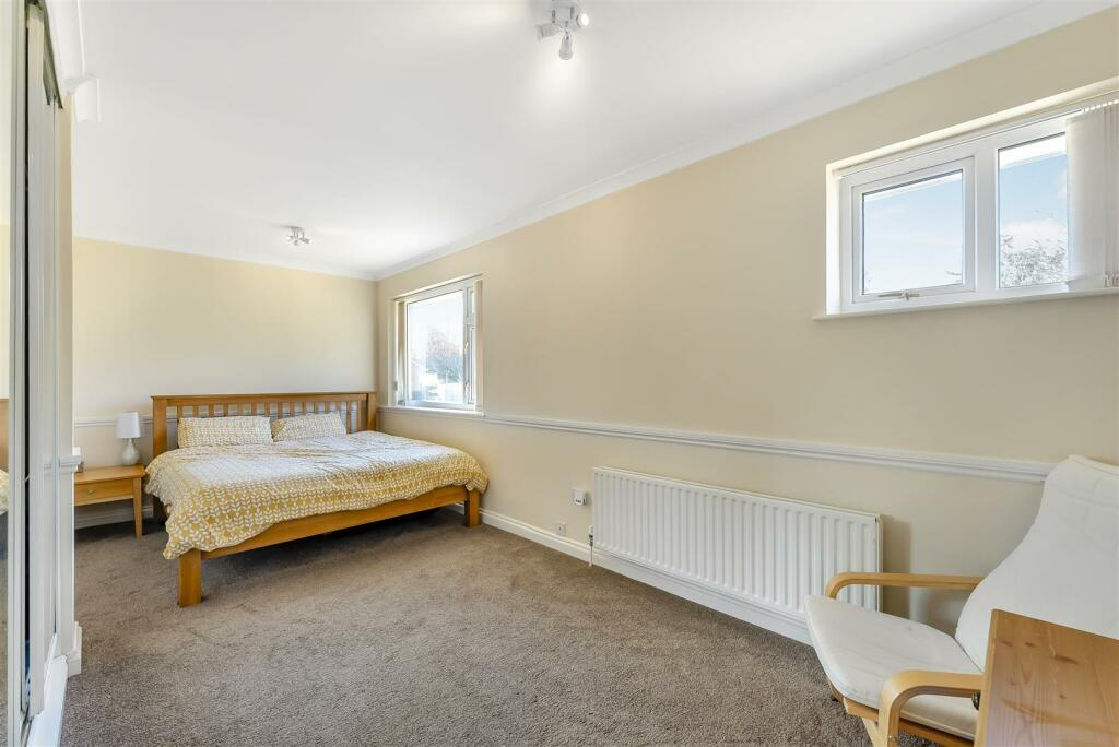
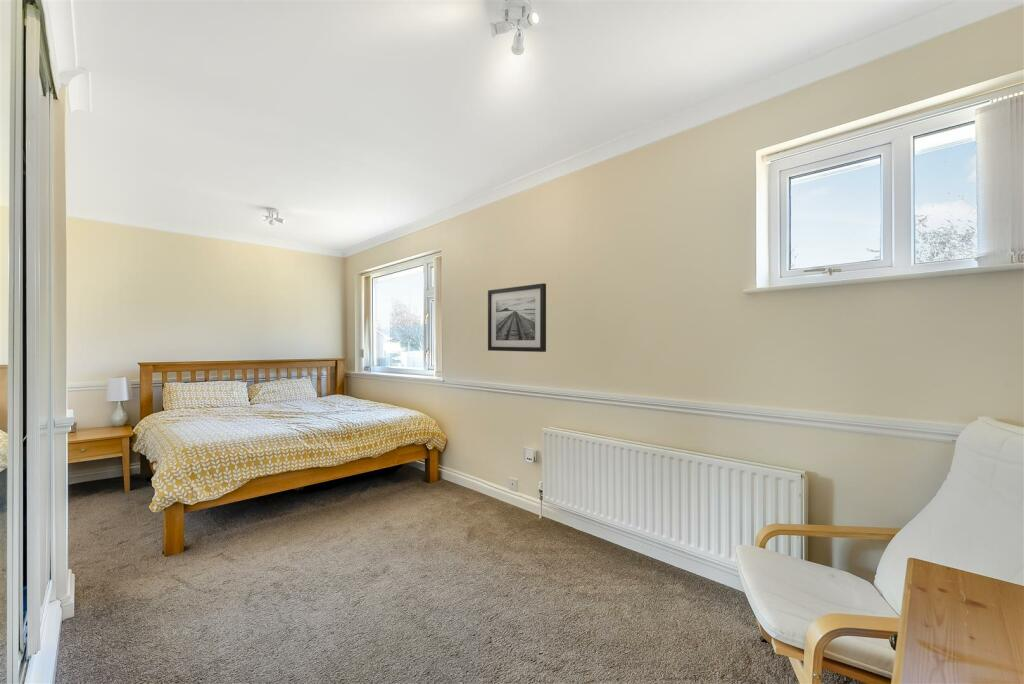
+ wall art [487,282,547,353]
